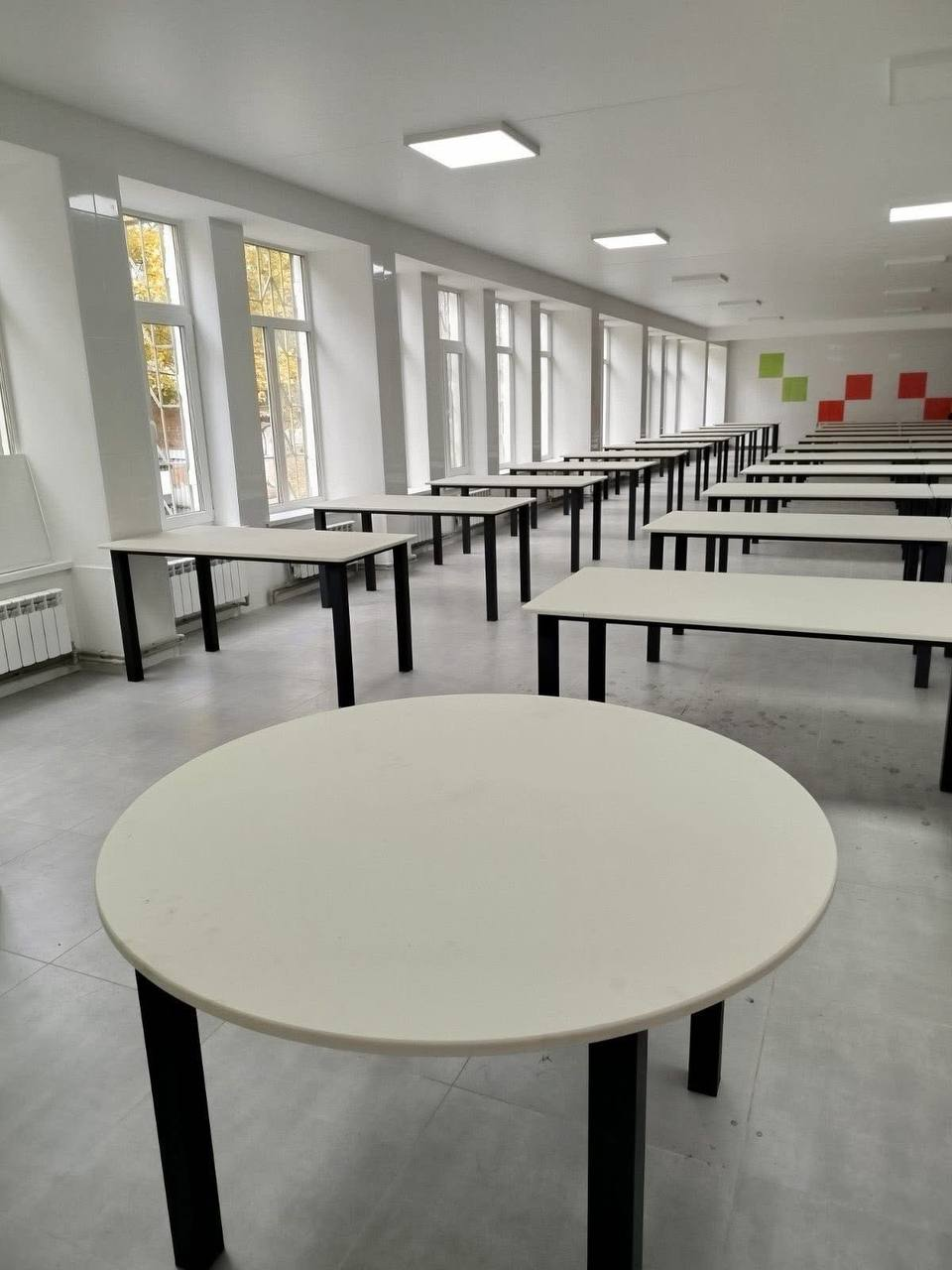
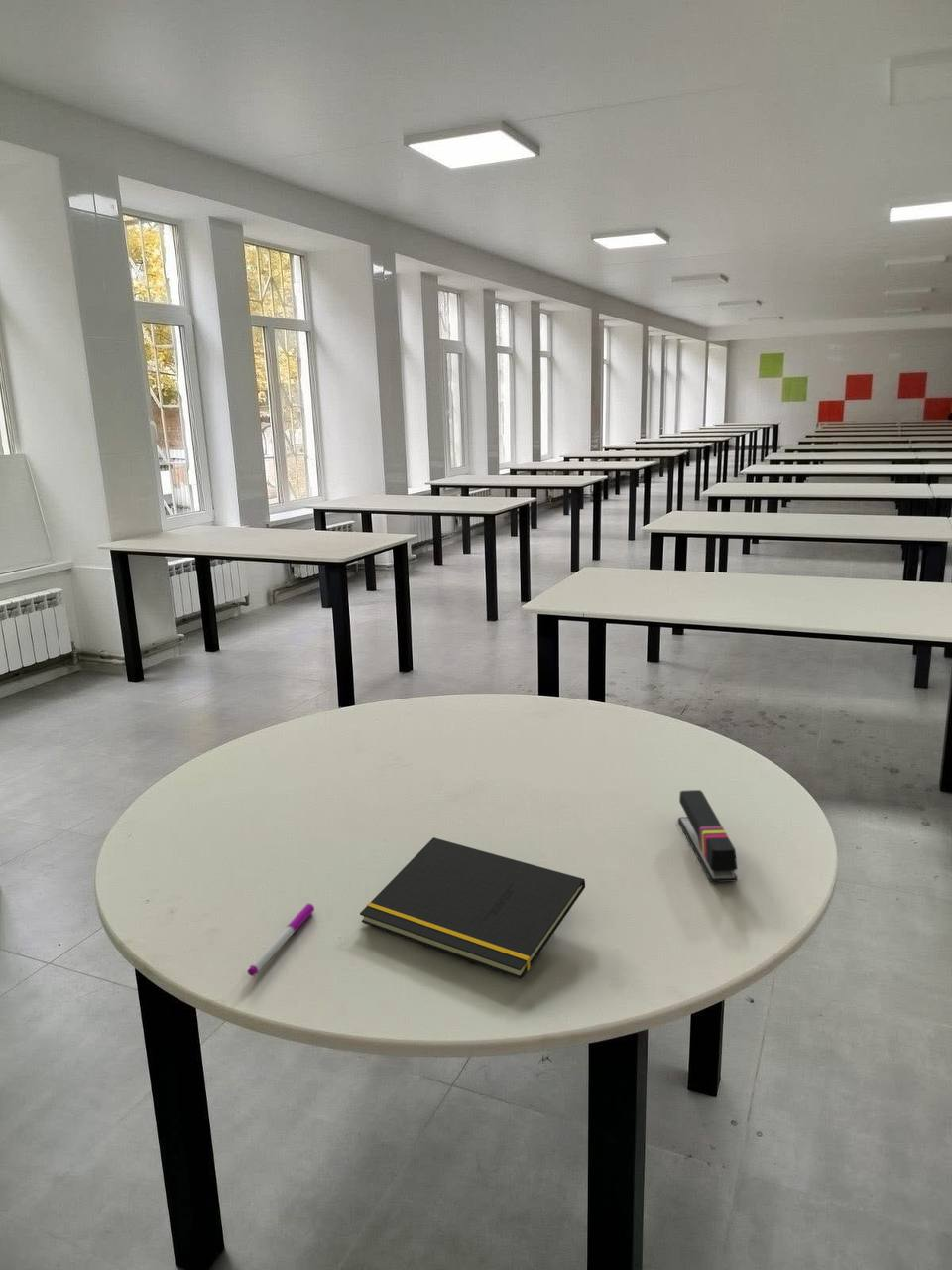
+ stapler [677,789,739,883]
+ pen [247,903,315,977]
+ notepad [359,836,586,980]
